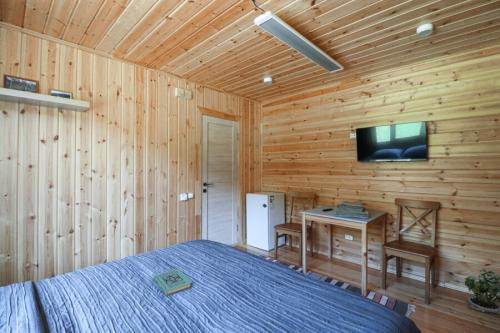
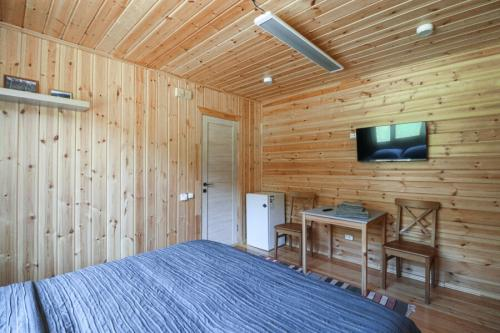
- book [153,268,193,297]
- potted plant [463,268,500,316]
